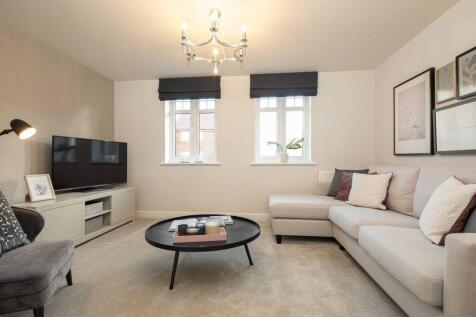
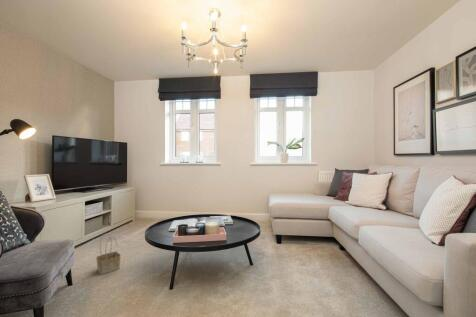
+ basket [95,233,122,275]
